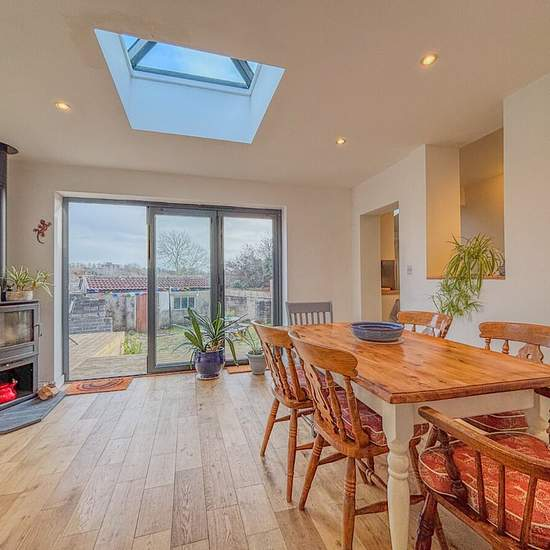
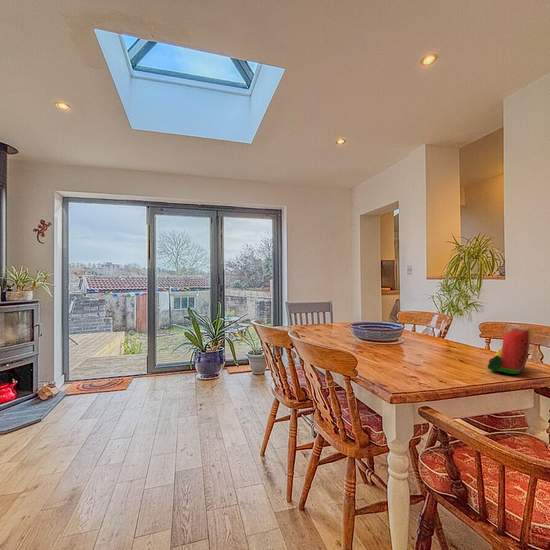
+ watermelon [487,327,531,375]
